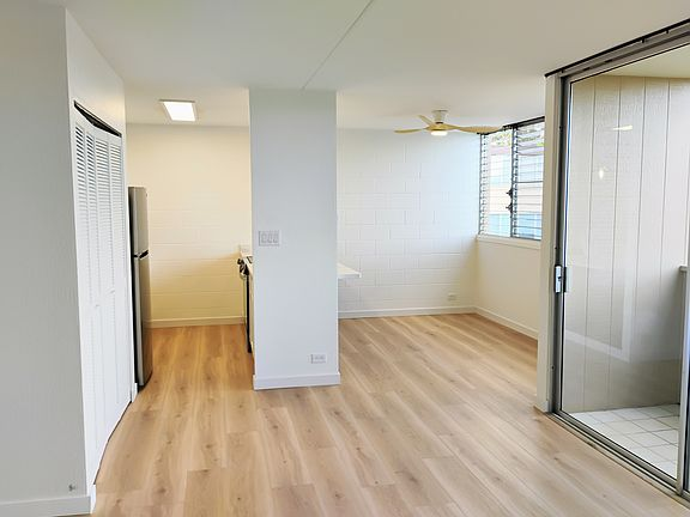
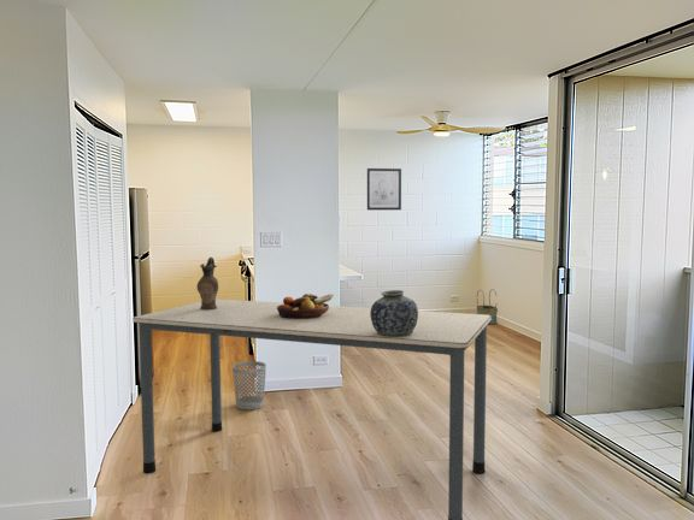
+ vase [370,289,419,337]
+ wall art [366,167,402,211]
+ ceramic pitcher [195,256,219,309]
+ dining table [131,299,492,520]
+ fruit bowl [277,292,335,319]
+ basket [476,288,499,325]
+ wastebasket [231,360,267,410]
